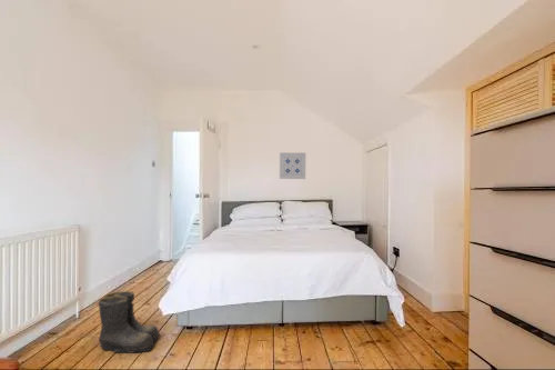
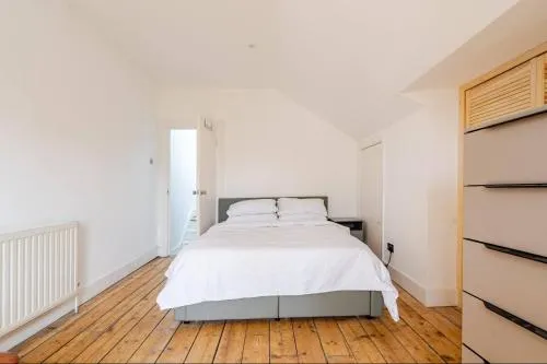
- wall art [279,151,306,180]
- boots [98,290,161,354]
